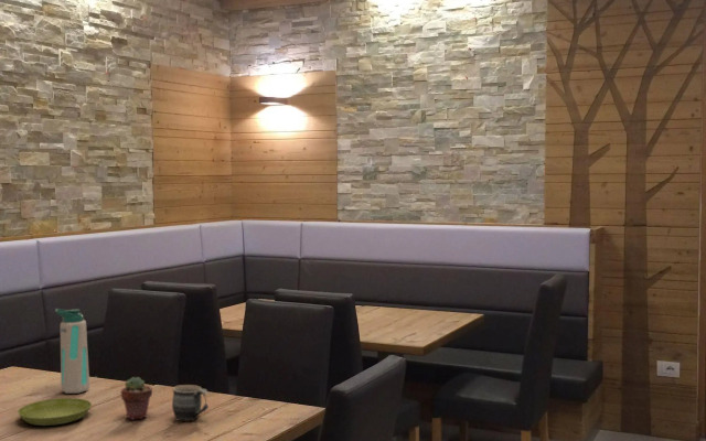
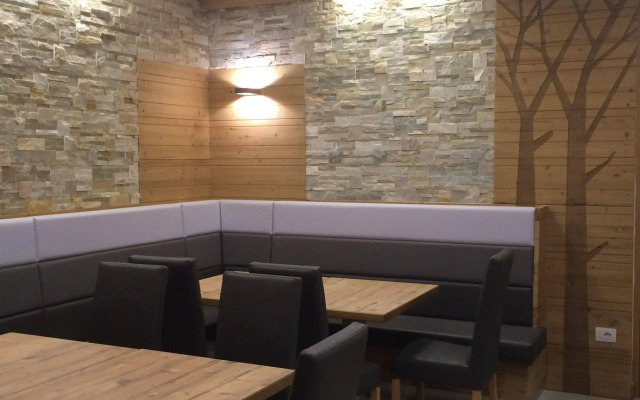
- saucer [17,397,93,427]
- potted succulent [120,376,153,421]
- mug [171,384,210,422]
- water bottle [54,308,90,395]
